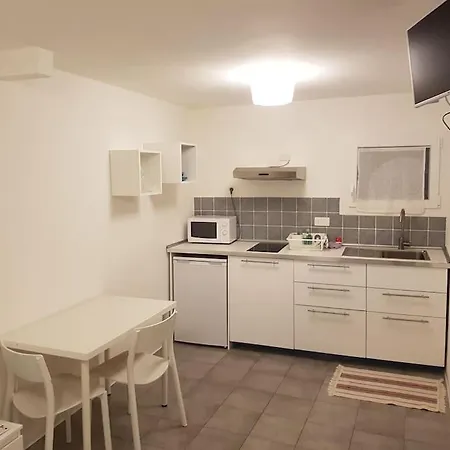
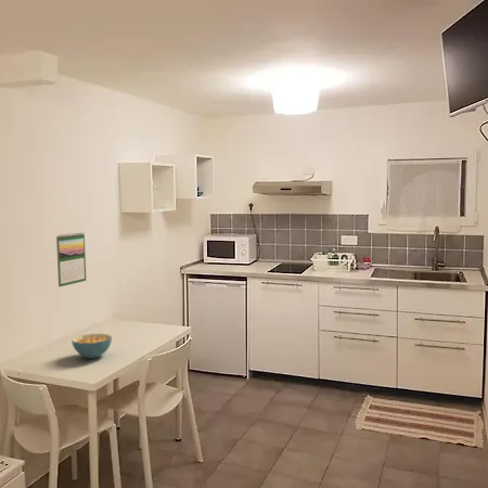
+ cereal bowl [70,333,113,360]
+ calendar [55,232,88,287]
